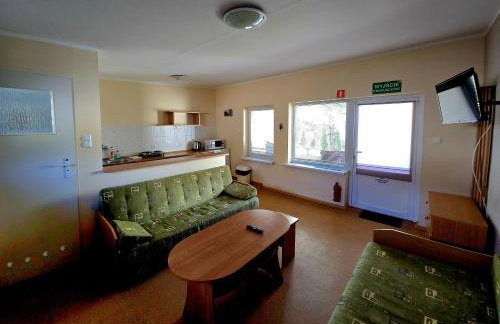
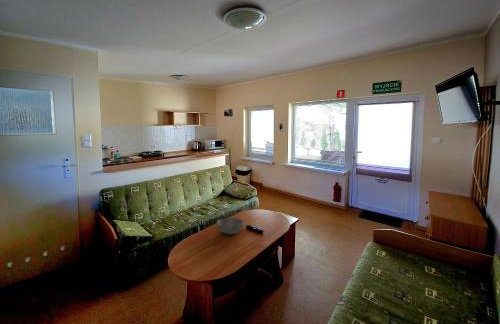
+ bowl [216,217,245,236]
